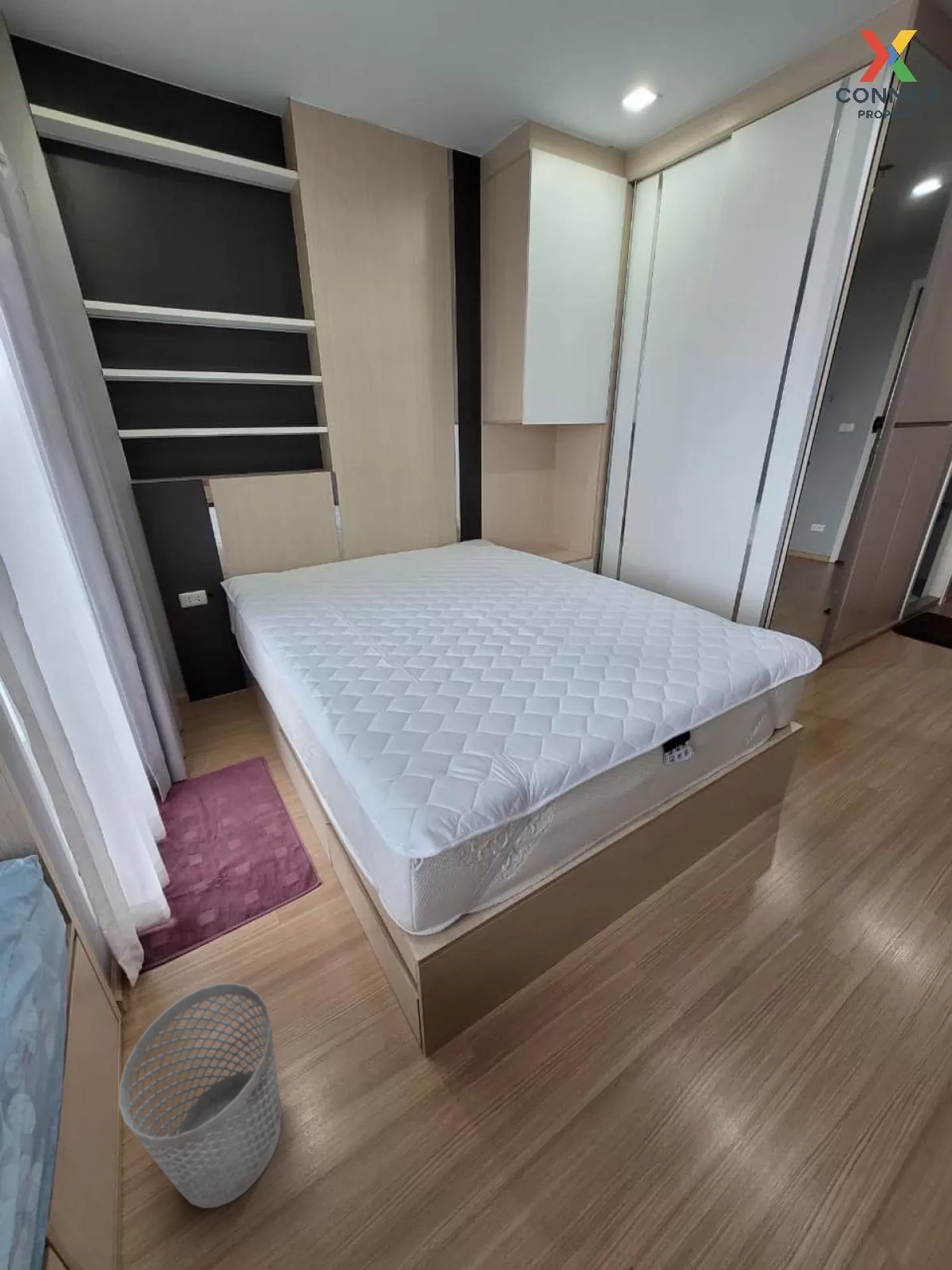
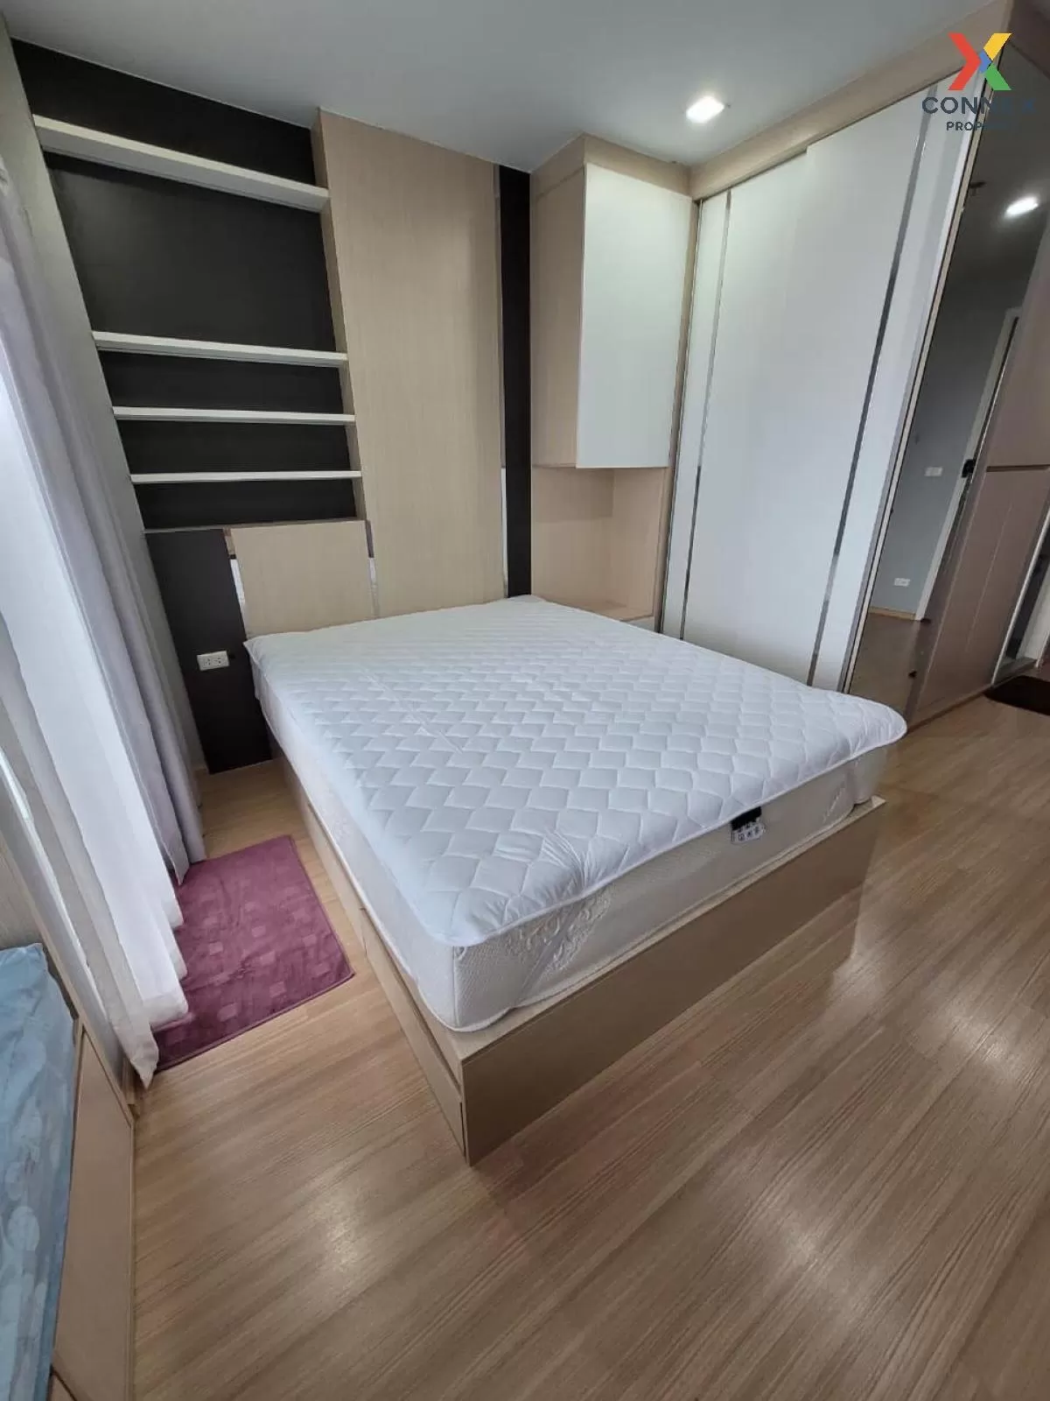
- wastebasket [118,982,282,1209]
